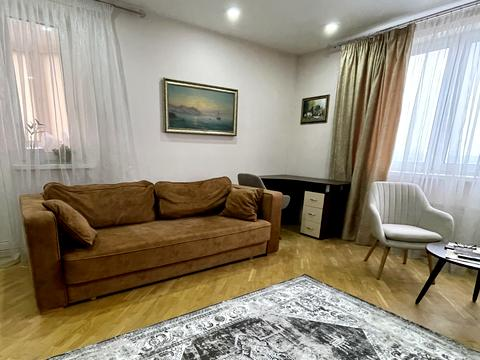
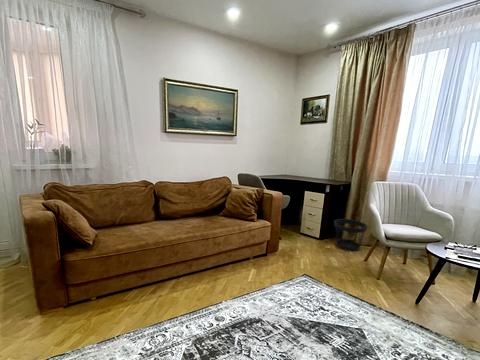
+ wastebasket [333,218,368,252]
